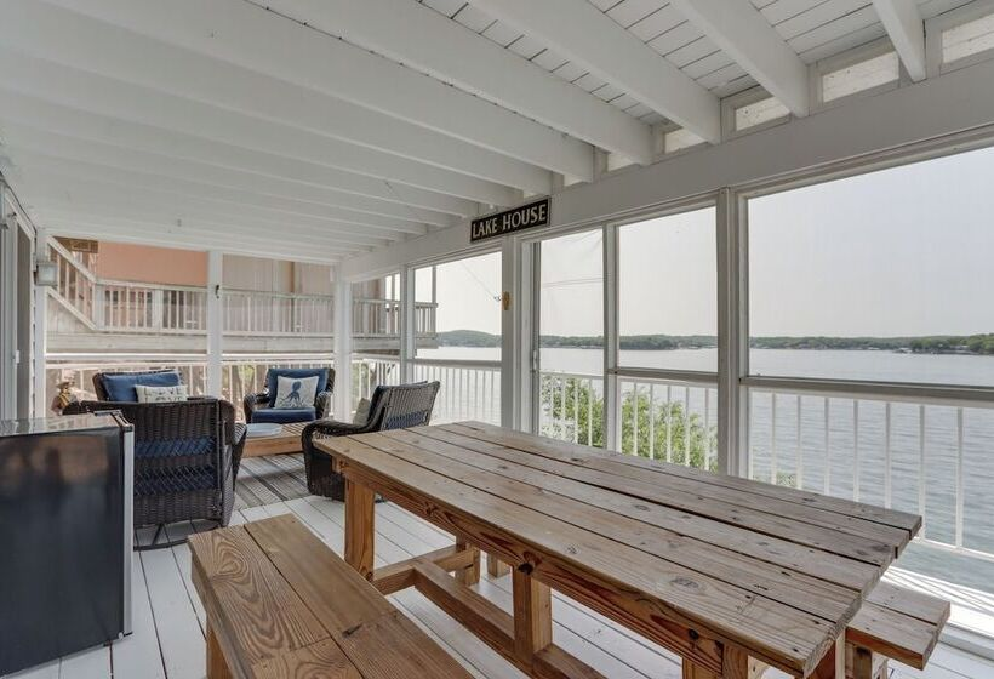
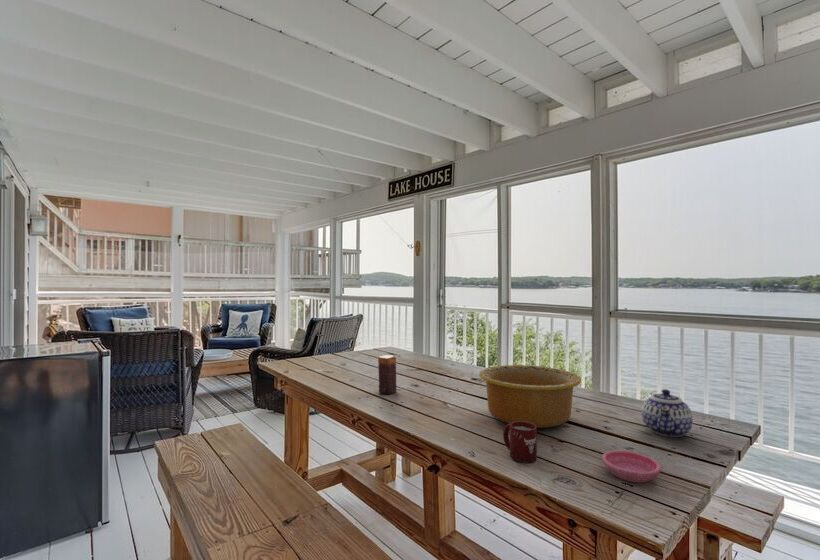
+ bowl [478,364,582,429]
+ cup [502,422,538,464]
+ teapot [641,388,694,438]
+ saucer [601,449,662,483]
+ candle [377,354,398,395]
